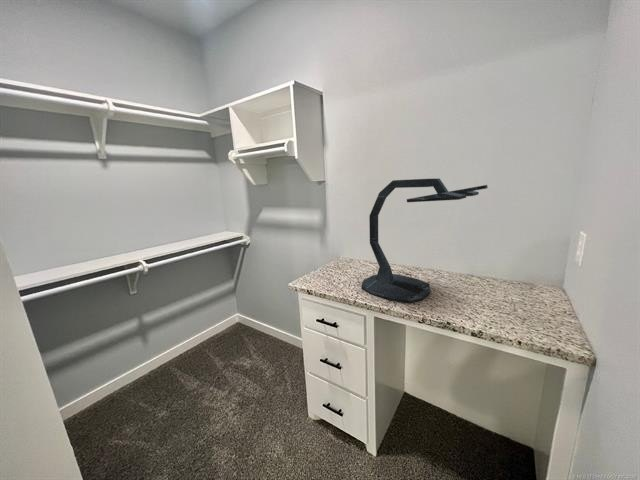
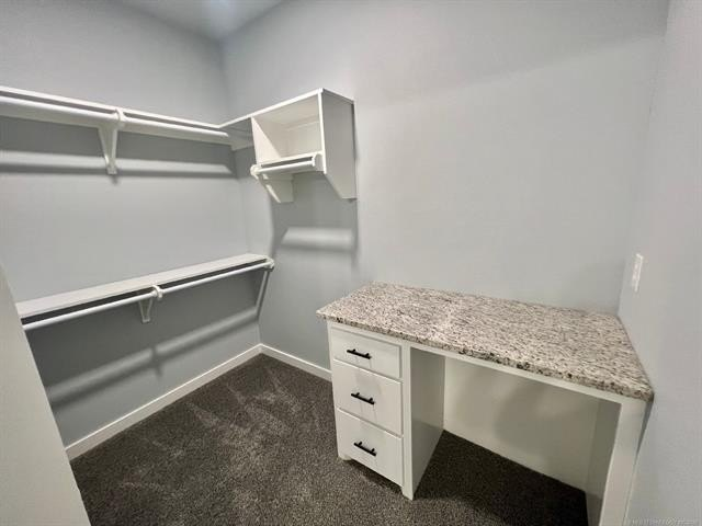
- desk lamp [361,178,489,304]
